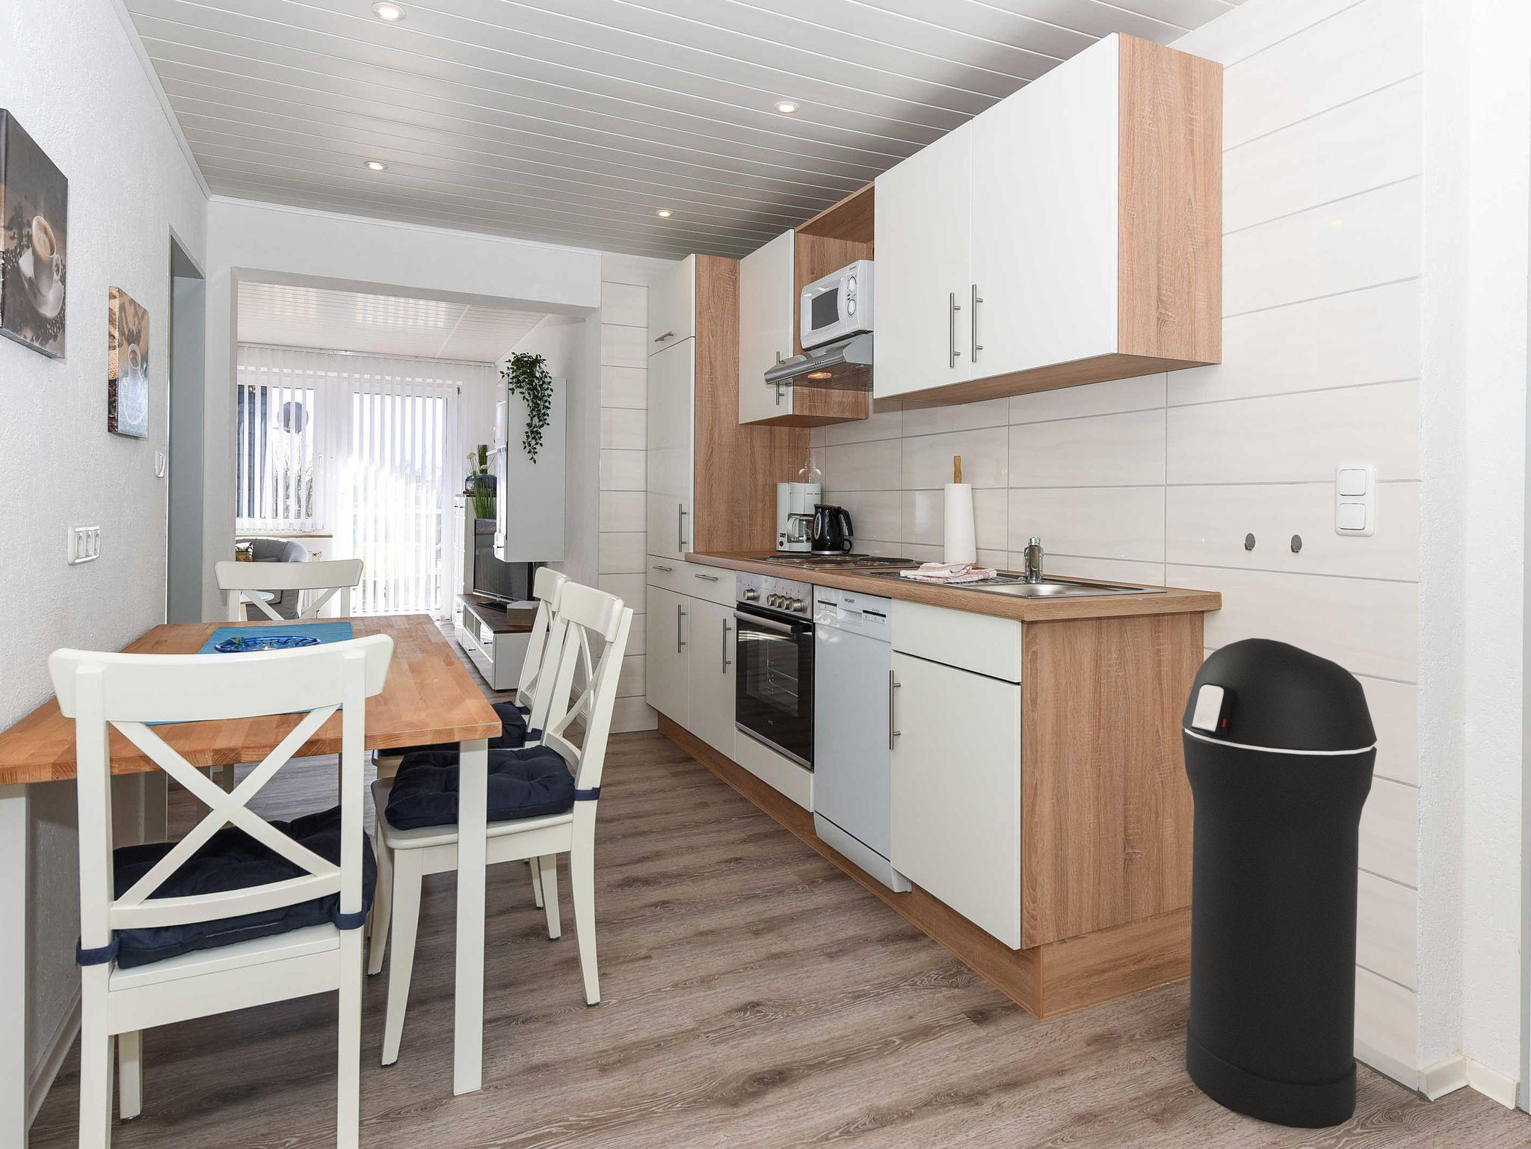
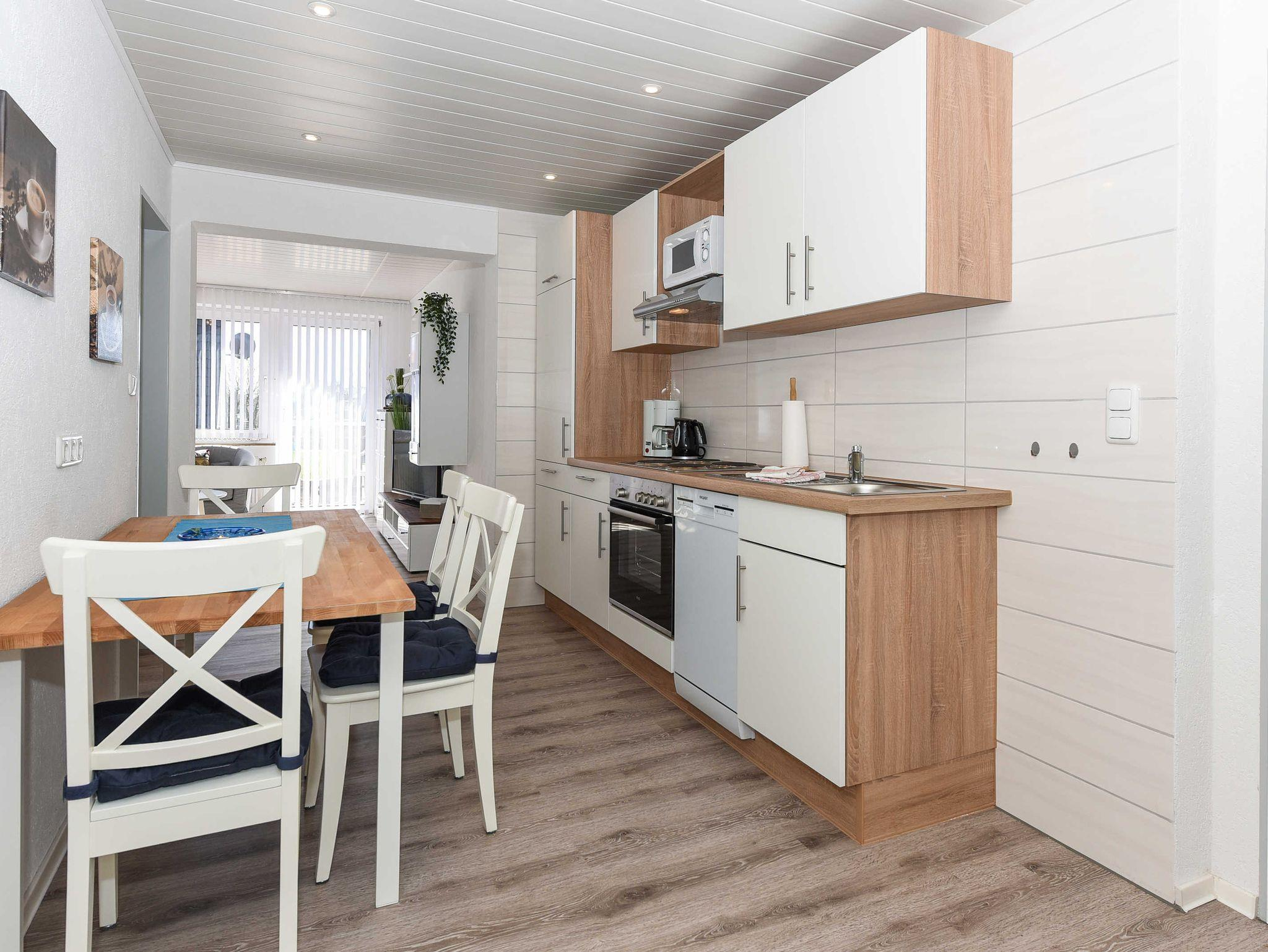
- trash can [1181,637,1378,1130]
